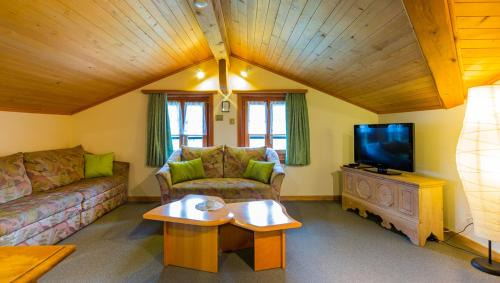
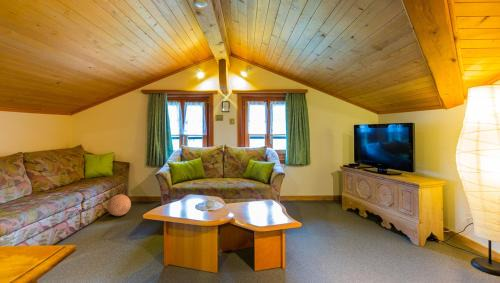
+ decorative ball [106,193,132,217]
